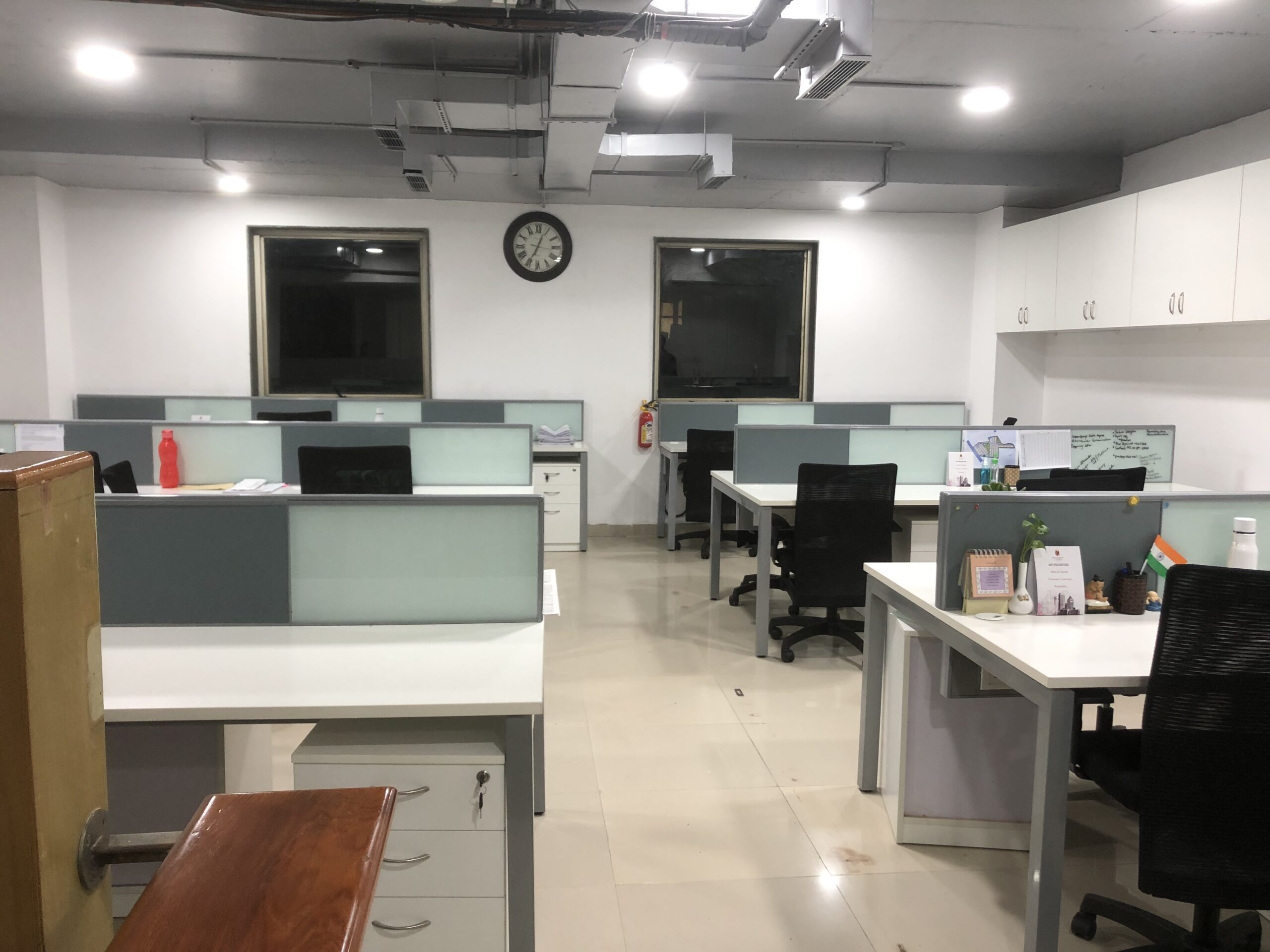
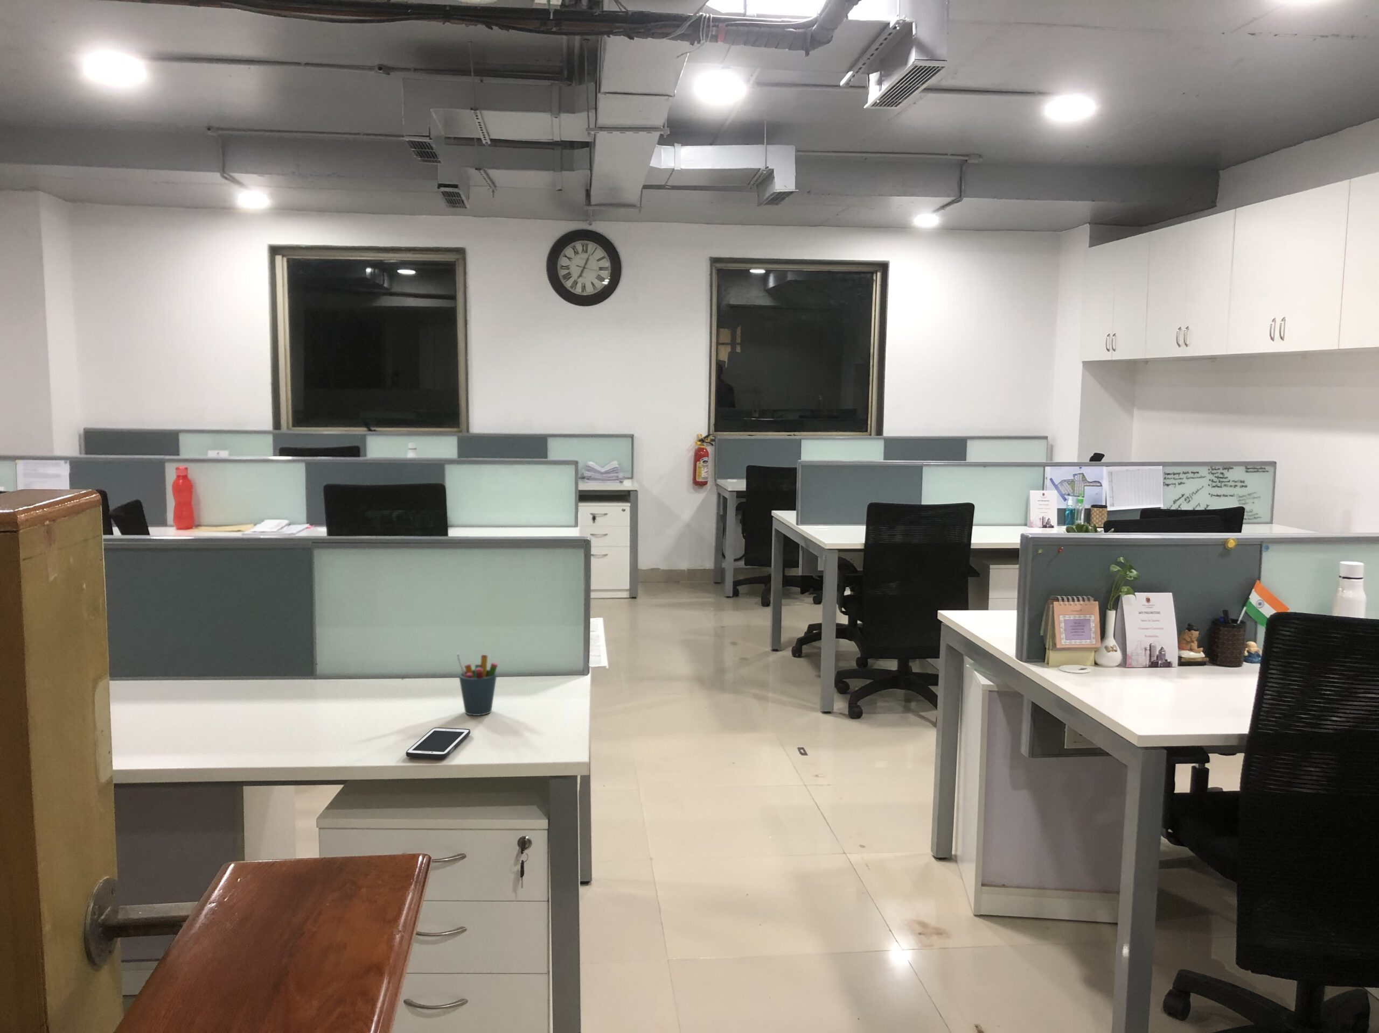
+ cell phone [406,727,471,760]
+ pen holder [456,652,498,716]
